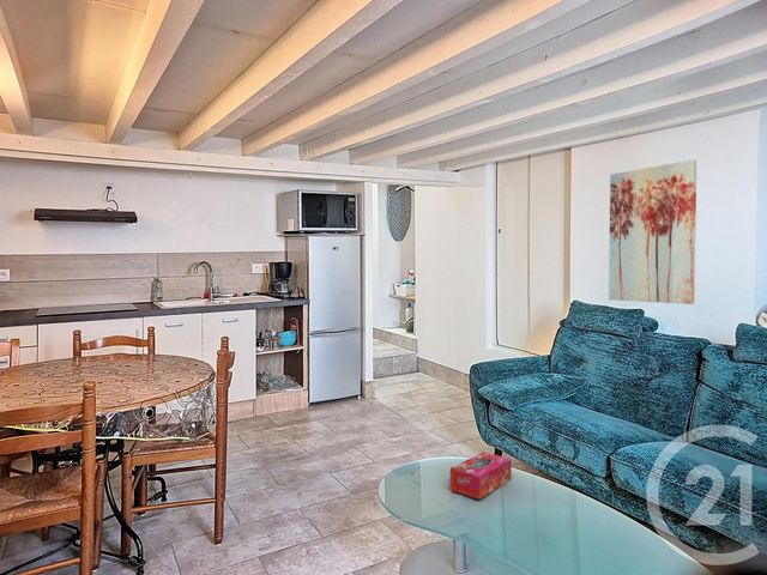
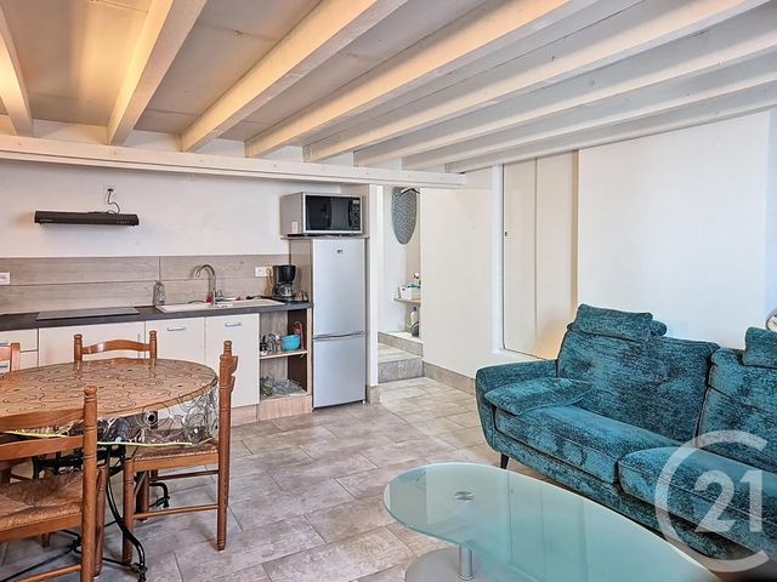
- wall art [608,158,697,305]
- tissue box [449,450,512,501]
